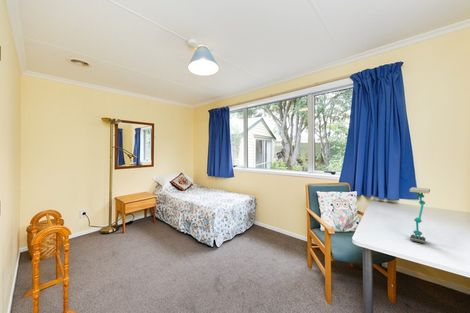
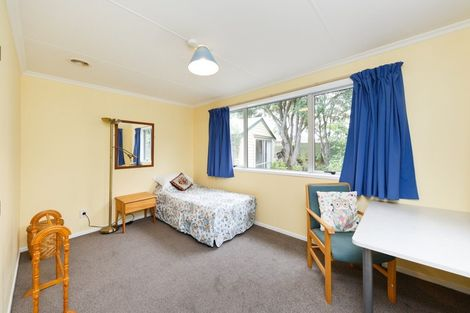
- desk lamp [409,186,431,244]
